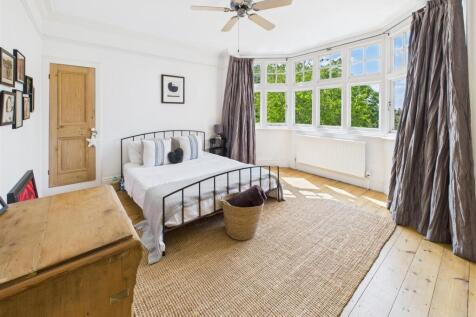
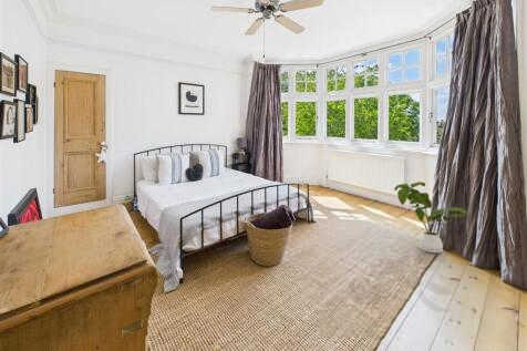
+ house plant [393,180,471,254]
